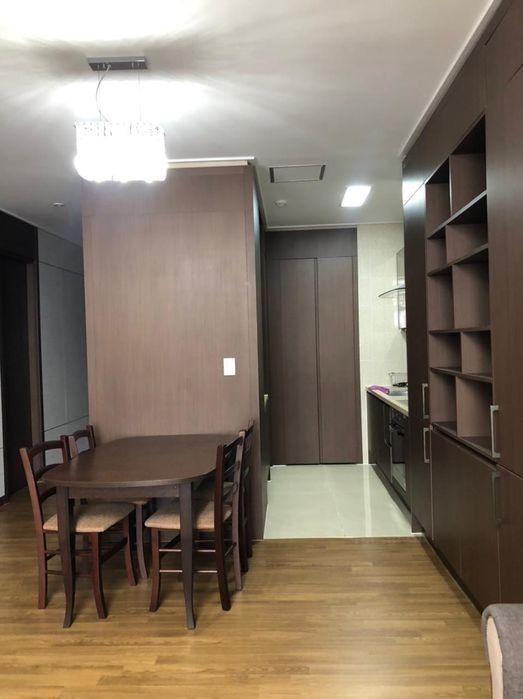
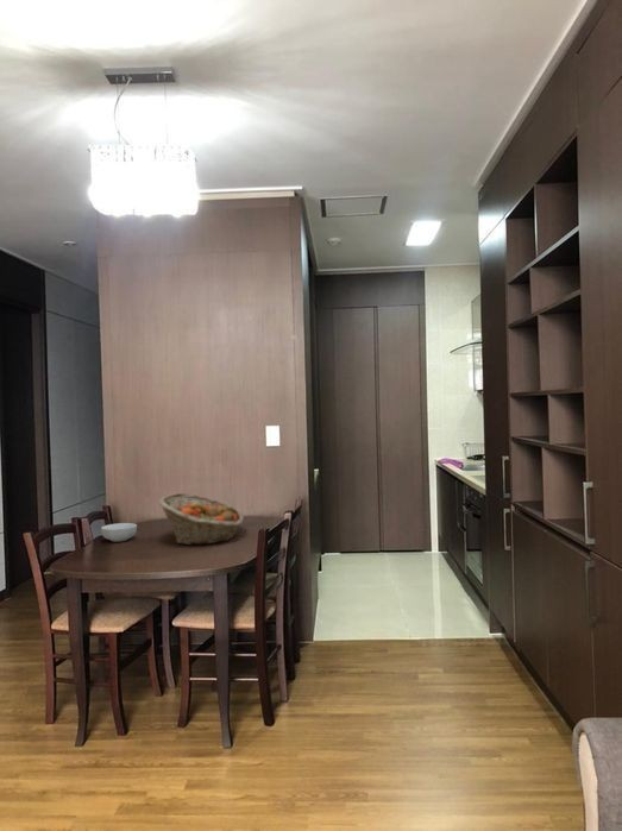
+ cereal bowl [100,522,138,543]
+ fruit basket [158,492,245,546]
